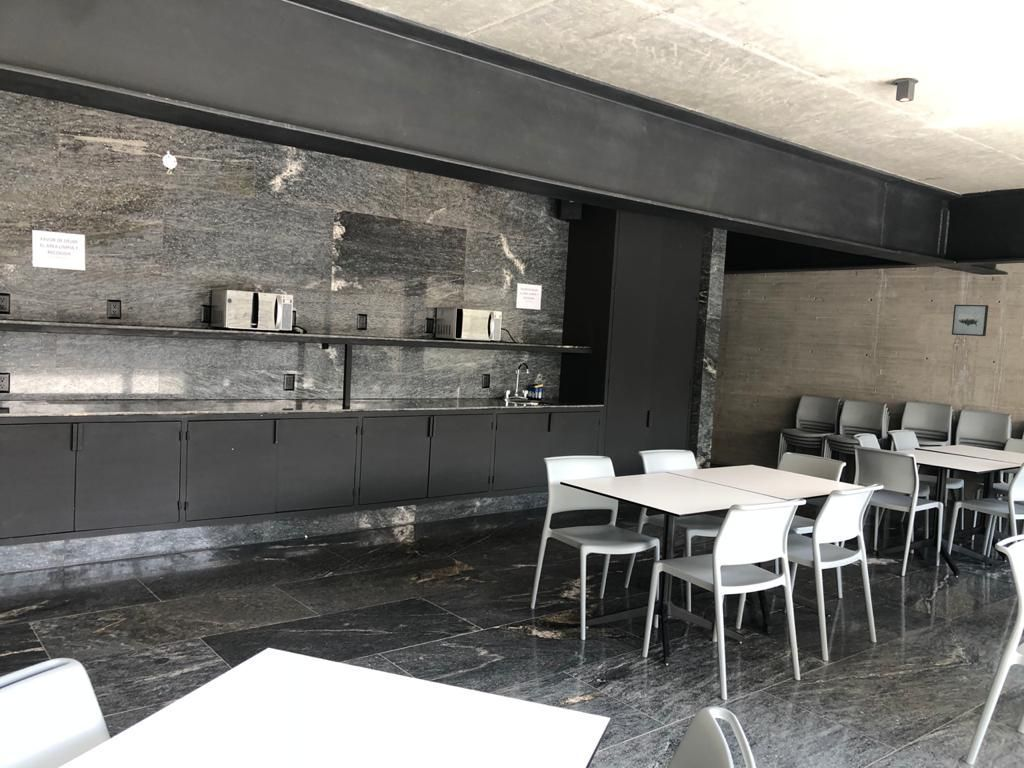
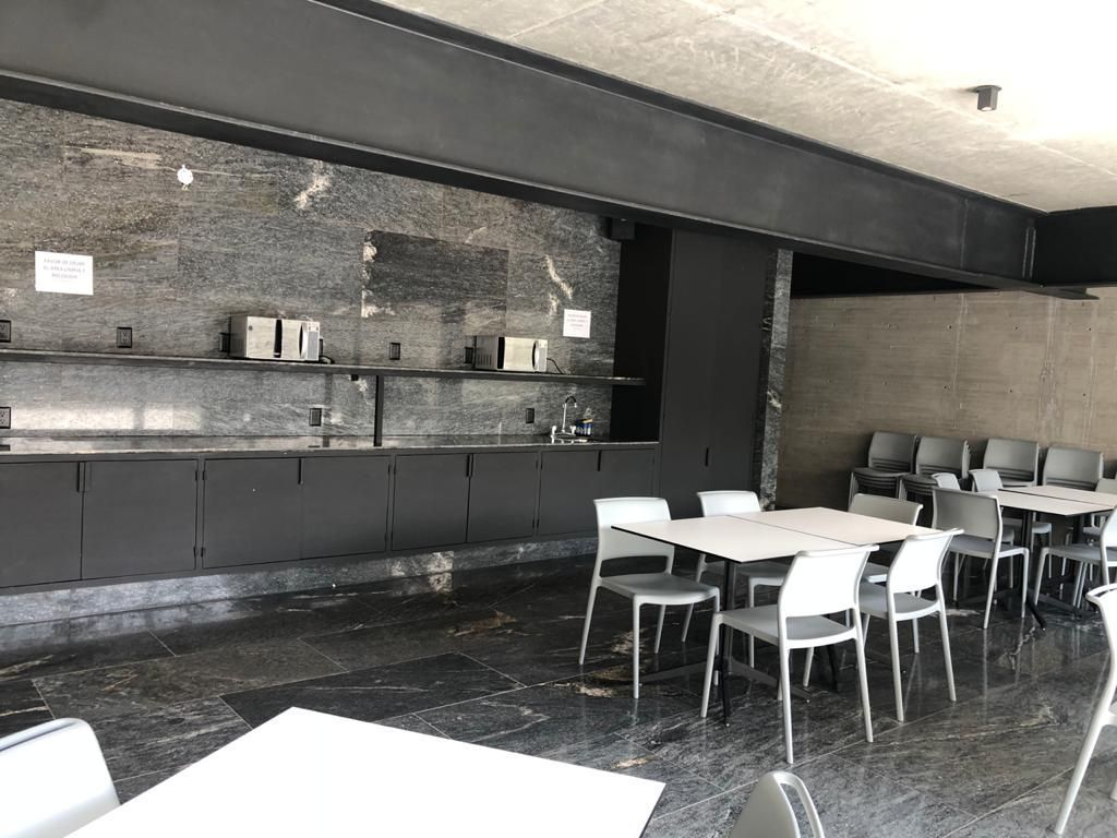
- wall art [951,304,989,337]
